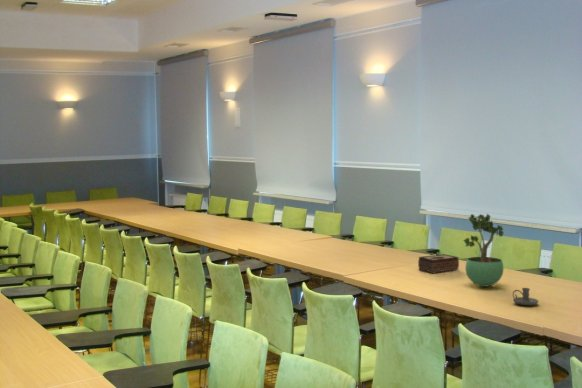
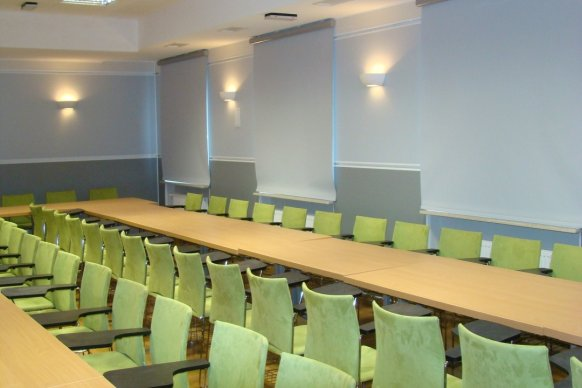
- candle holder [512,287,539,306]
- tissue box [417,253,460,274]
- potted plant [462,213,504,288]
